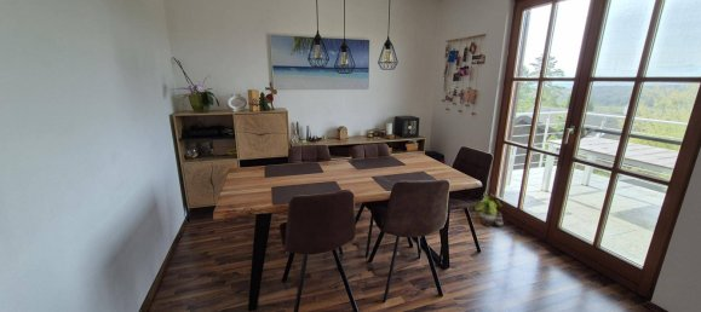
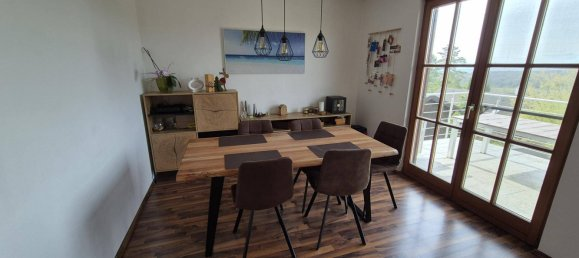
- potted plant [473,192,505,229]
